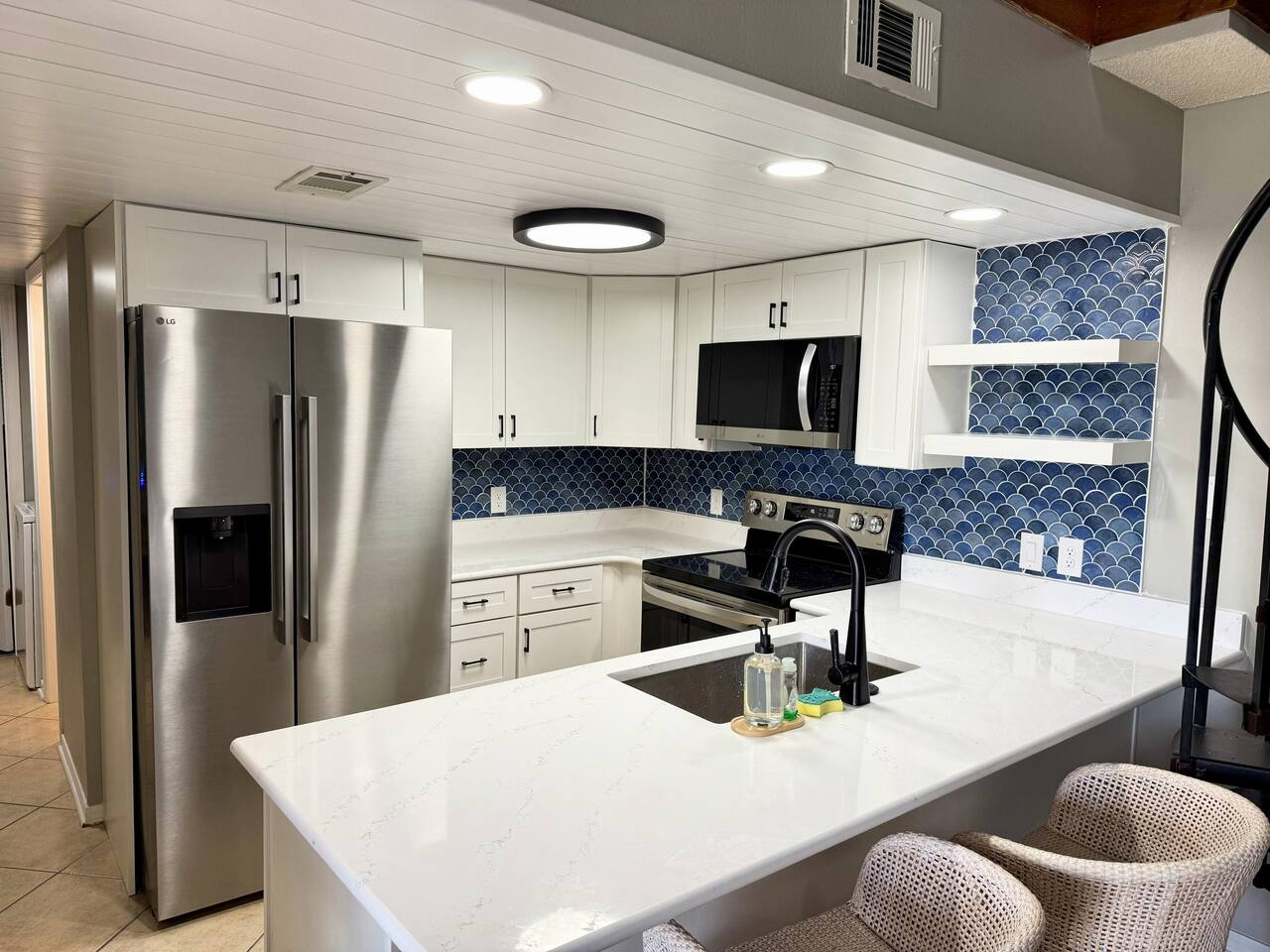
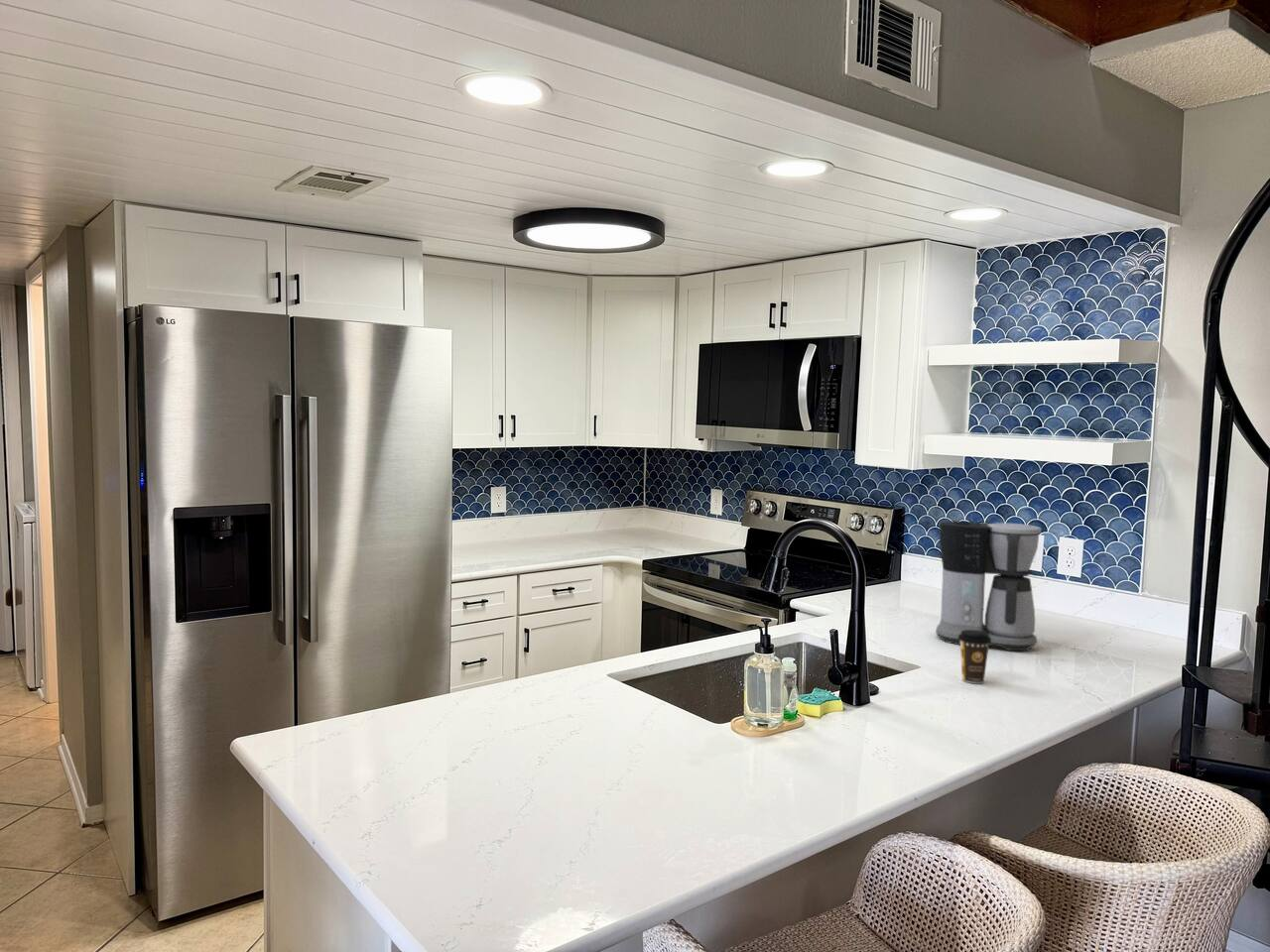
+ coffee maker [935,520,1042,652]
+ coffee cup [958,630,991,684]
